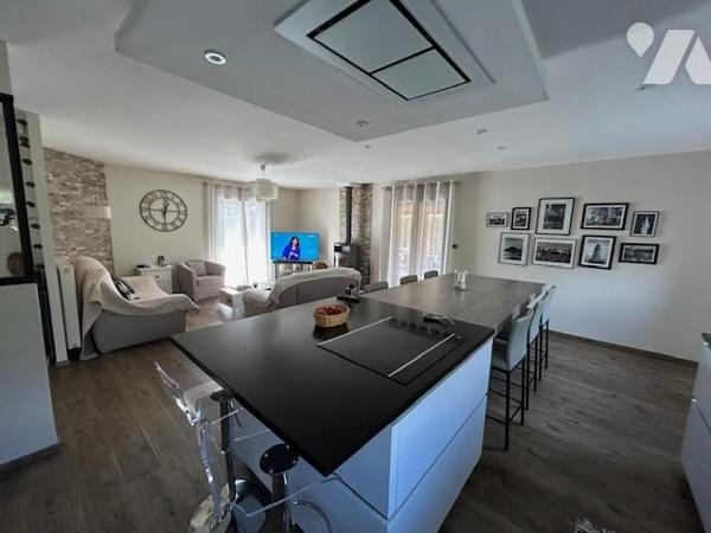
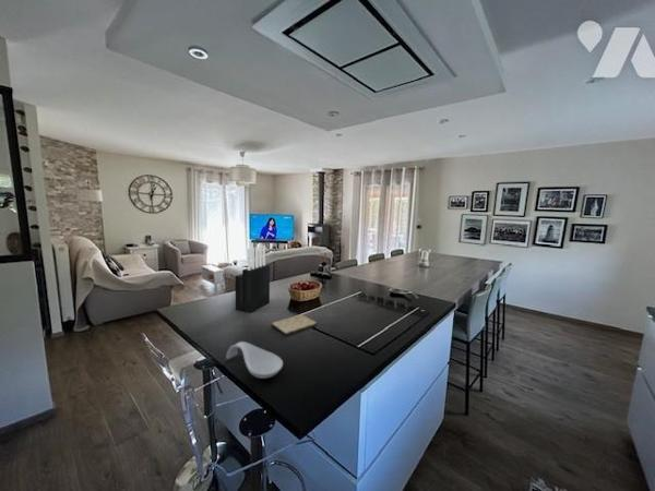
+ knife block [234,244,271,313]
+ cutting board [270,313,318,336]
+ spoon rest [225,340,284,380]
